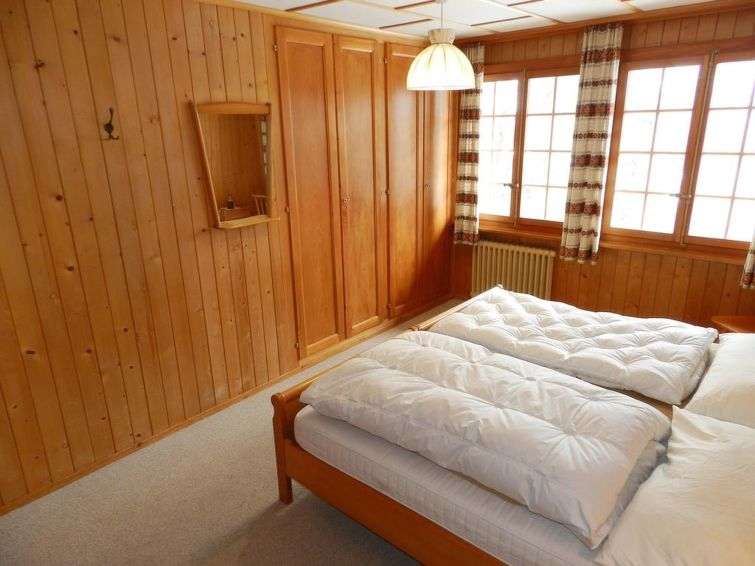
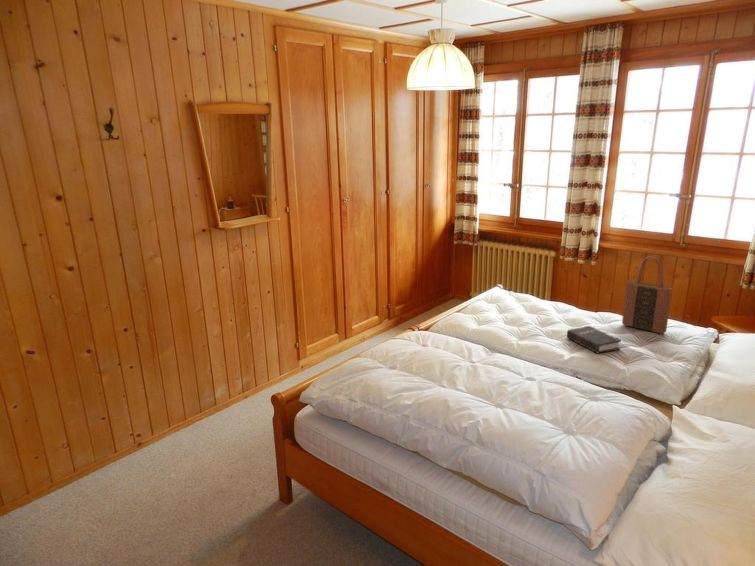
+ tote bag [621,254,673,335]
+ hardback book [566,325,622,355]
